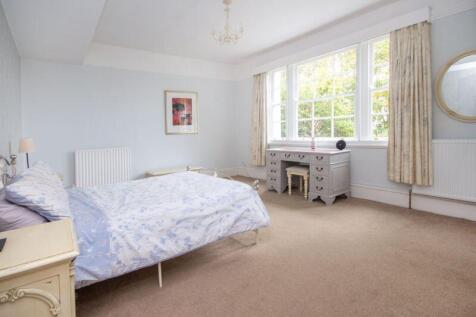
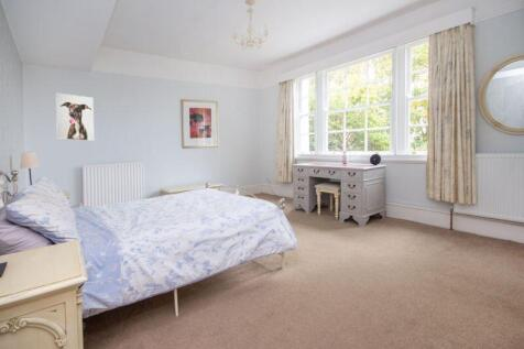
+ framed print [55,92,95,142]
